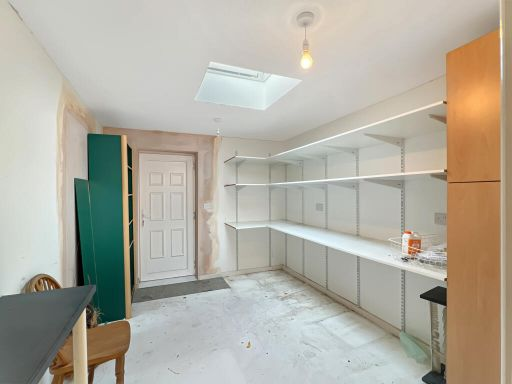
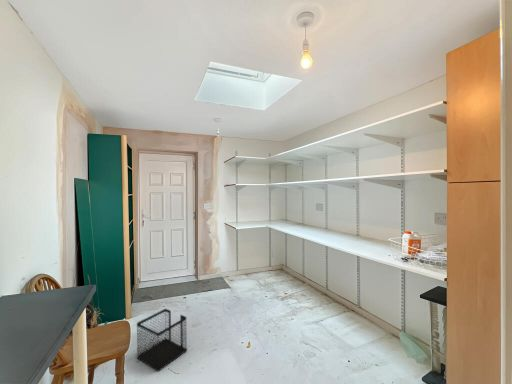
+ wastebasket [136,308,188,373]
